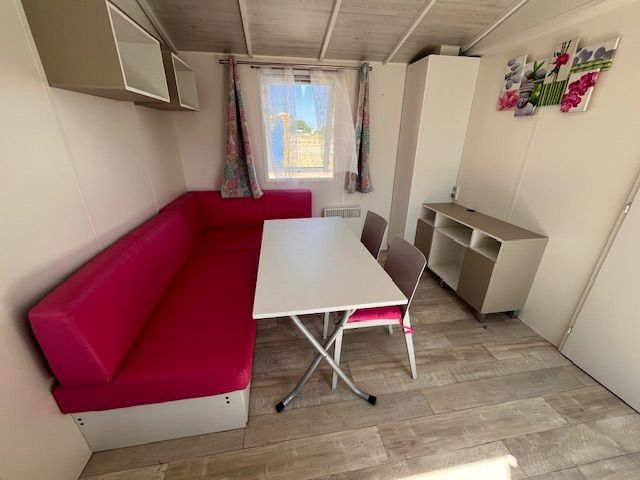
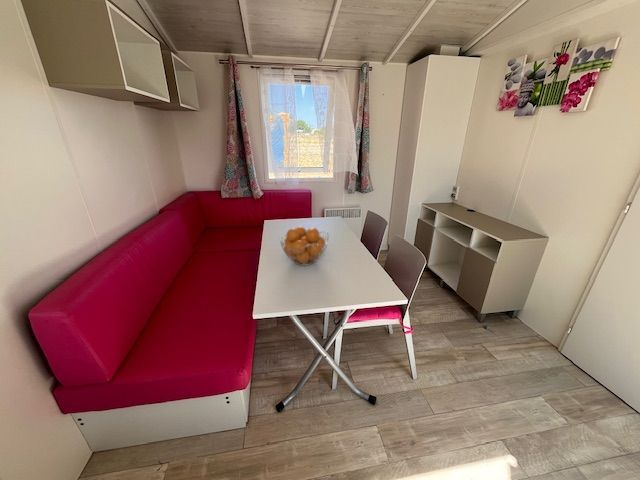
+ fruit basket [278,226,329,267]
